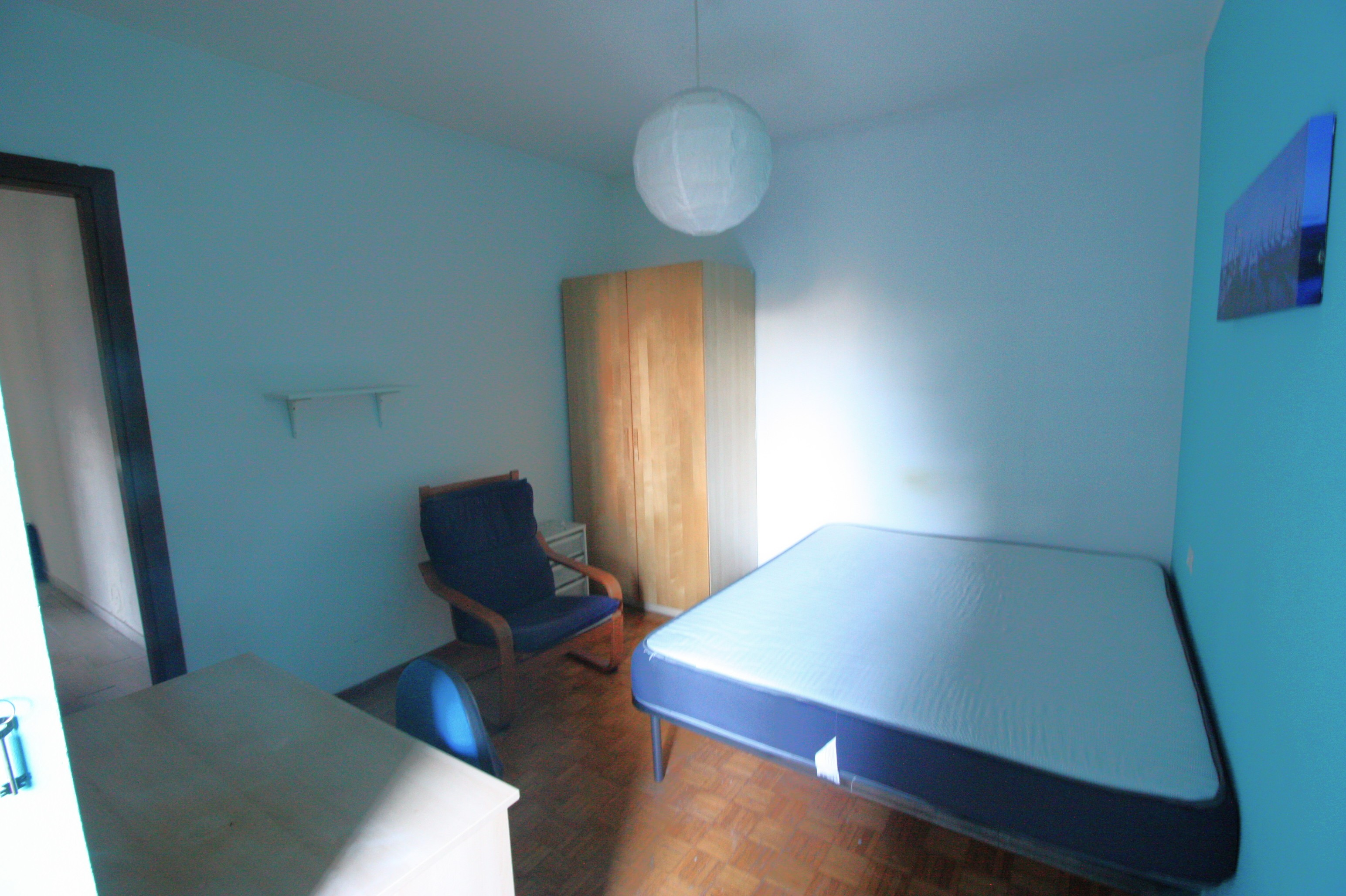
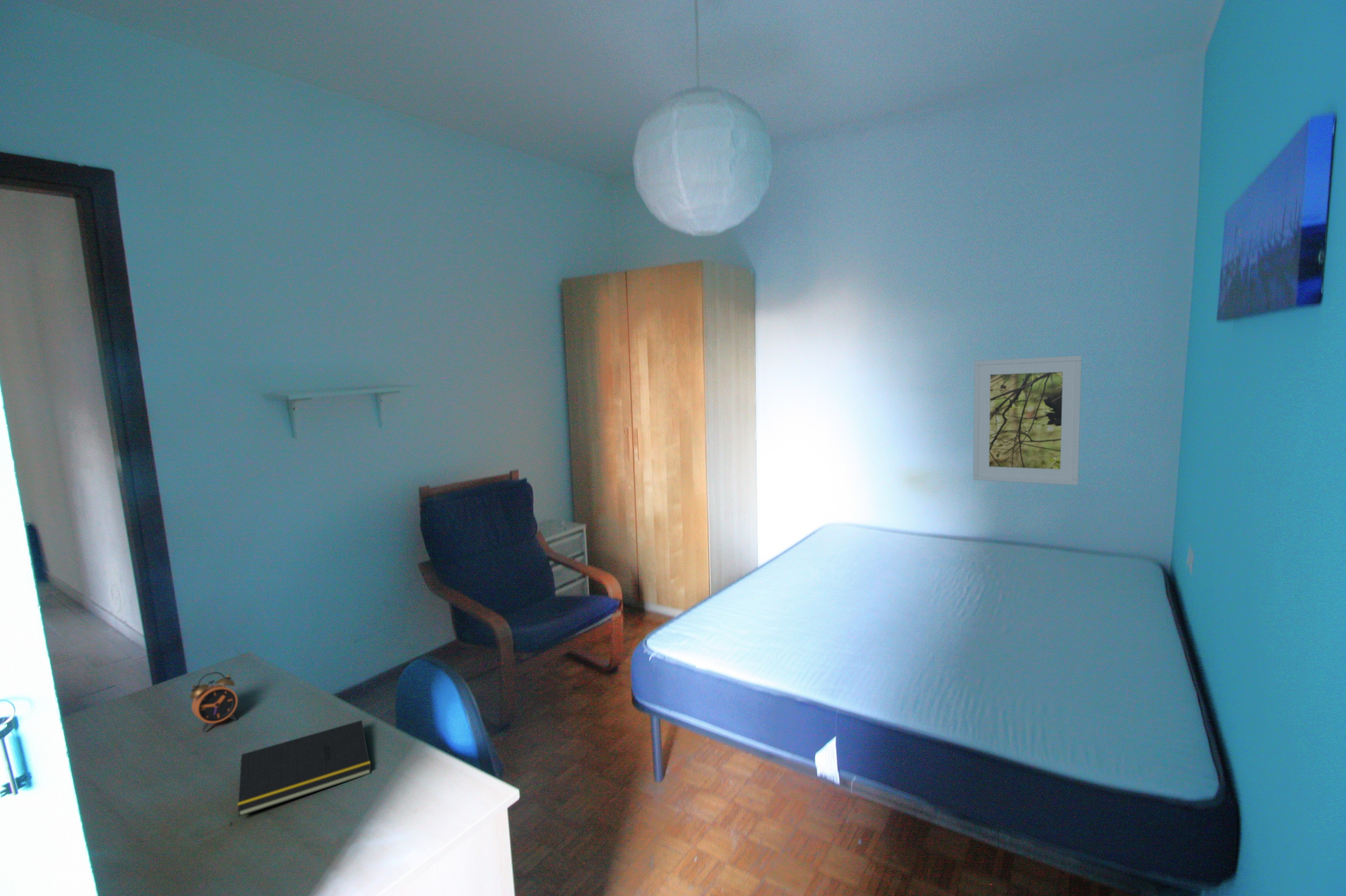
+ notepad [237,720,372,817]
+ alarm clock [190,672,238,732]
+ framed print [973,355,1082,486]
